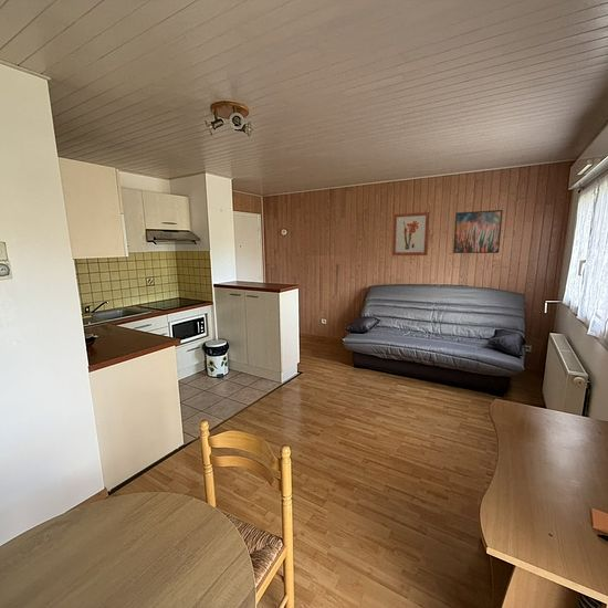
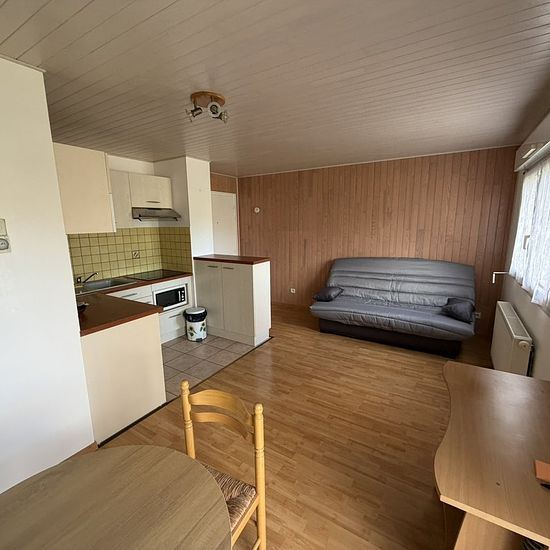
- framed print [452,209,504,254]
- wall art [391,211,431,256]
